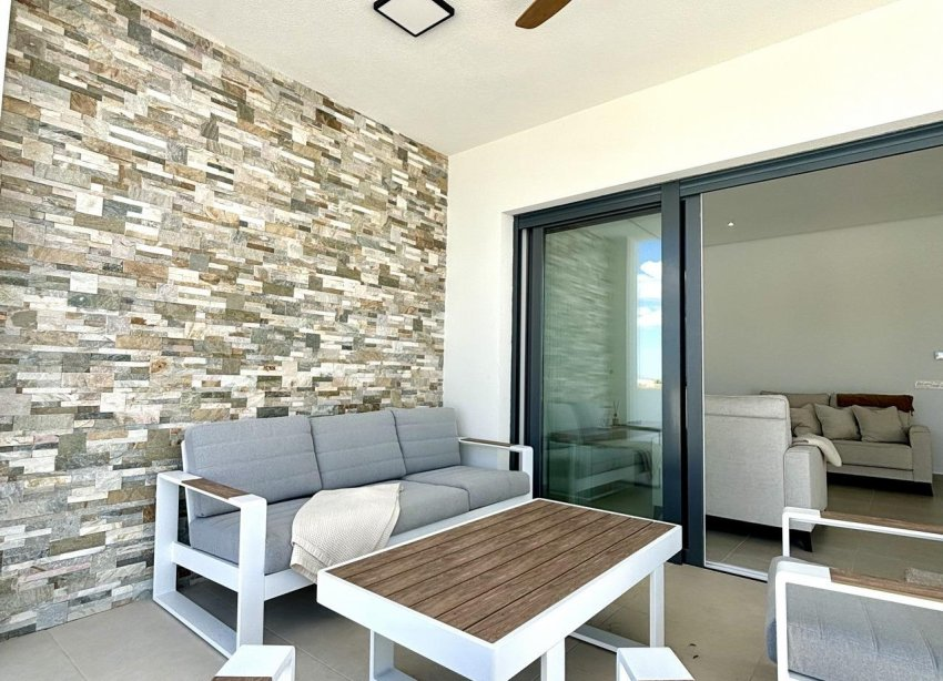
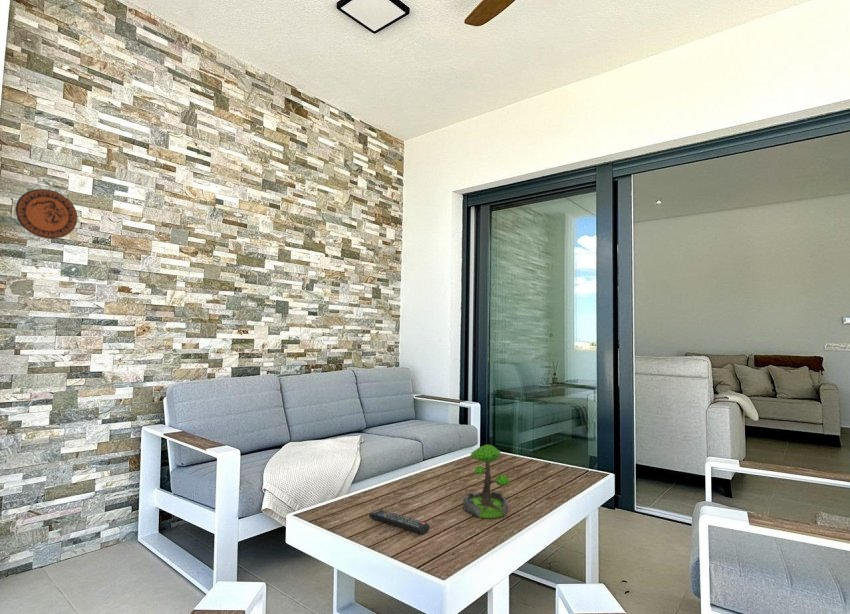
+ plant [462,444,511,519]
+ decorative plate [14,188,78,240]
+ remote control [368,509,431,535]
